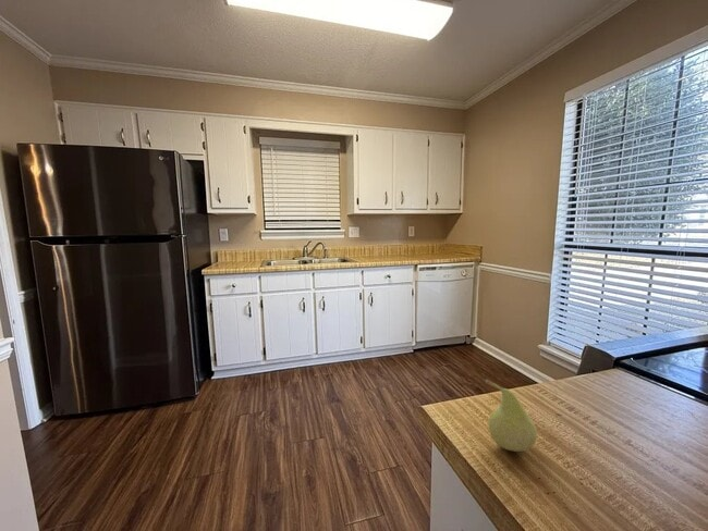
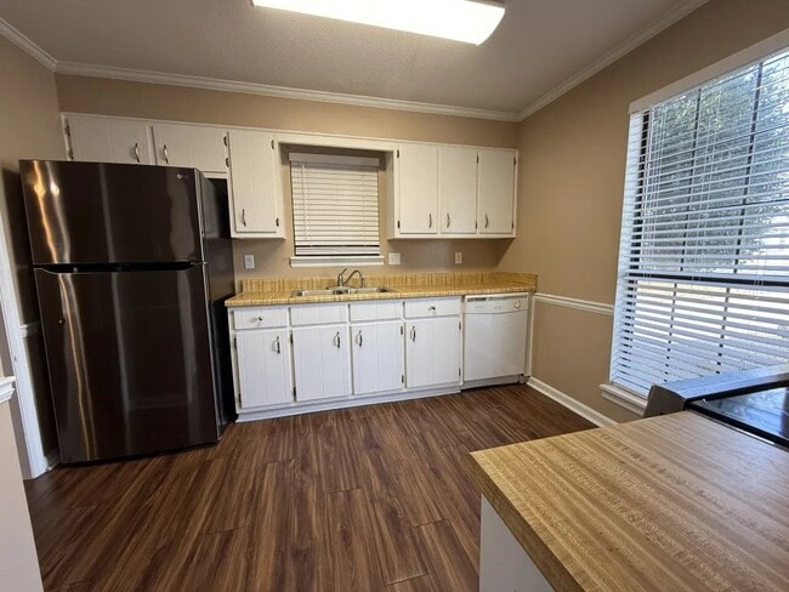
- fruit [485,378,538,453]
